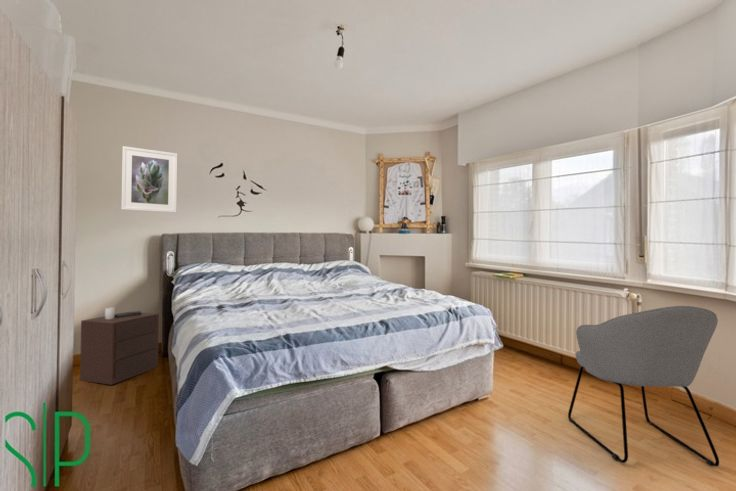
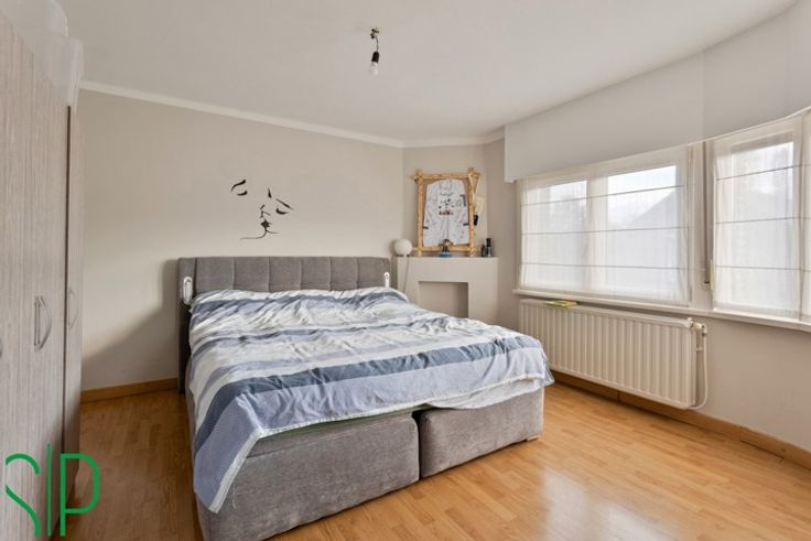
- nightstand [79,306,160,386]
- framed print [121,145,178,214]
- chair [567,305,720,468]
